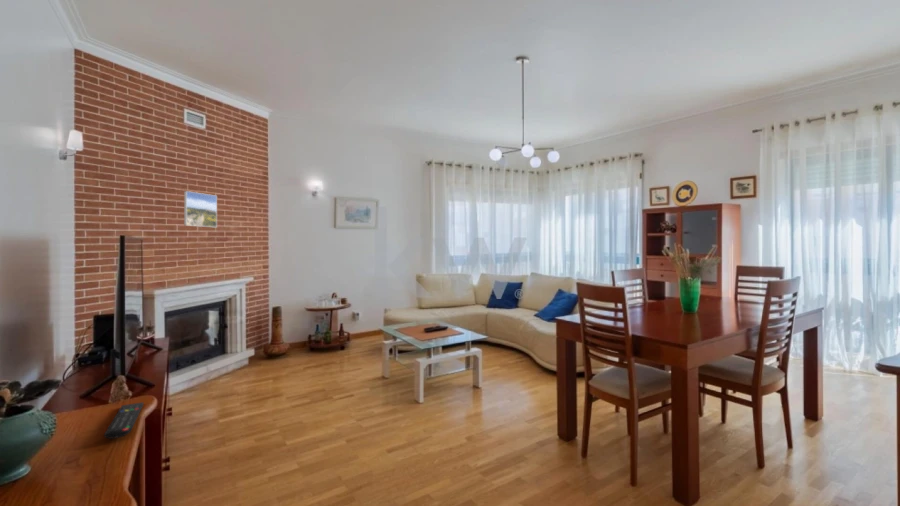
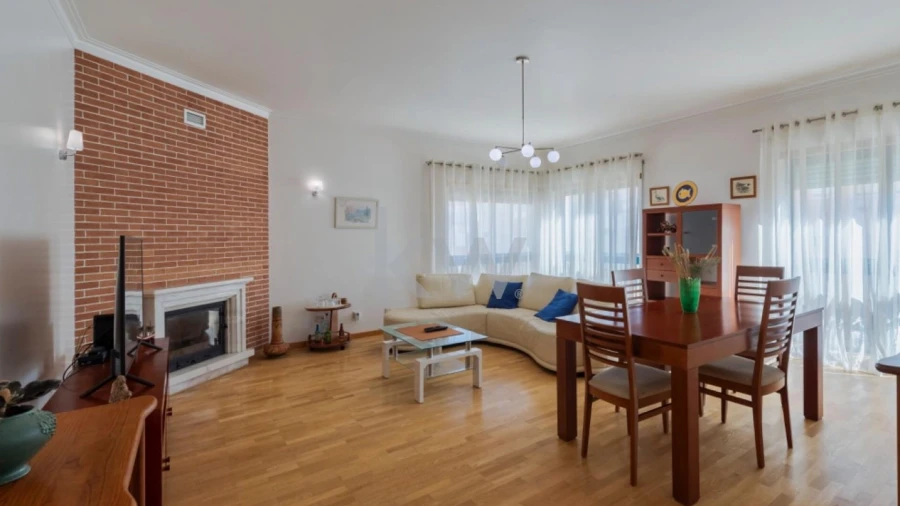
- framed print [183,190,218,228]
- remote control [103,401,144,440]
